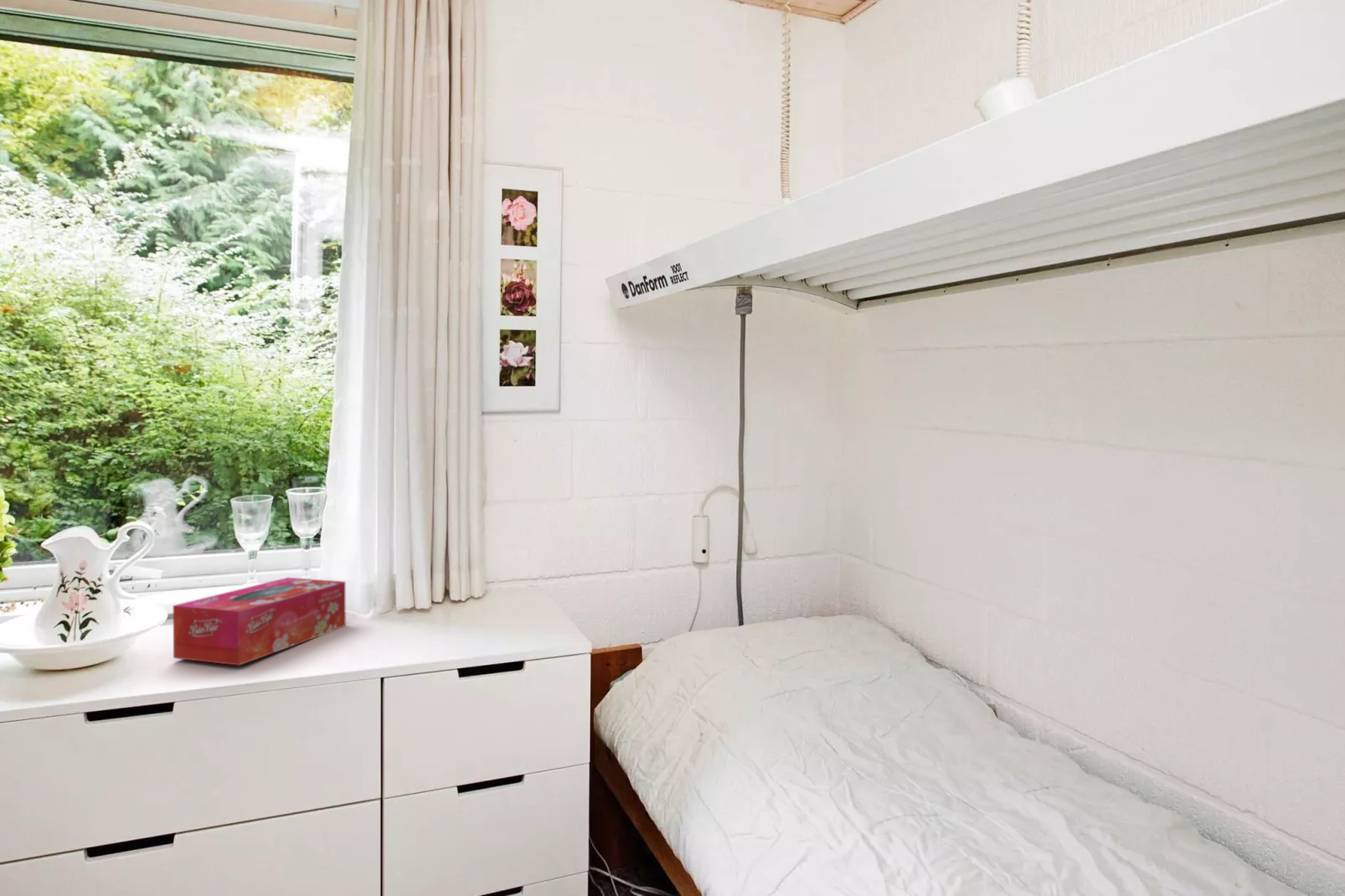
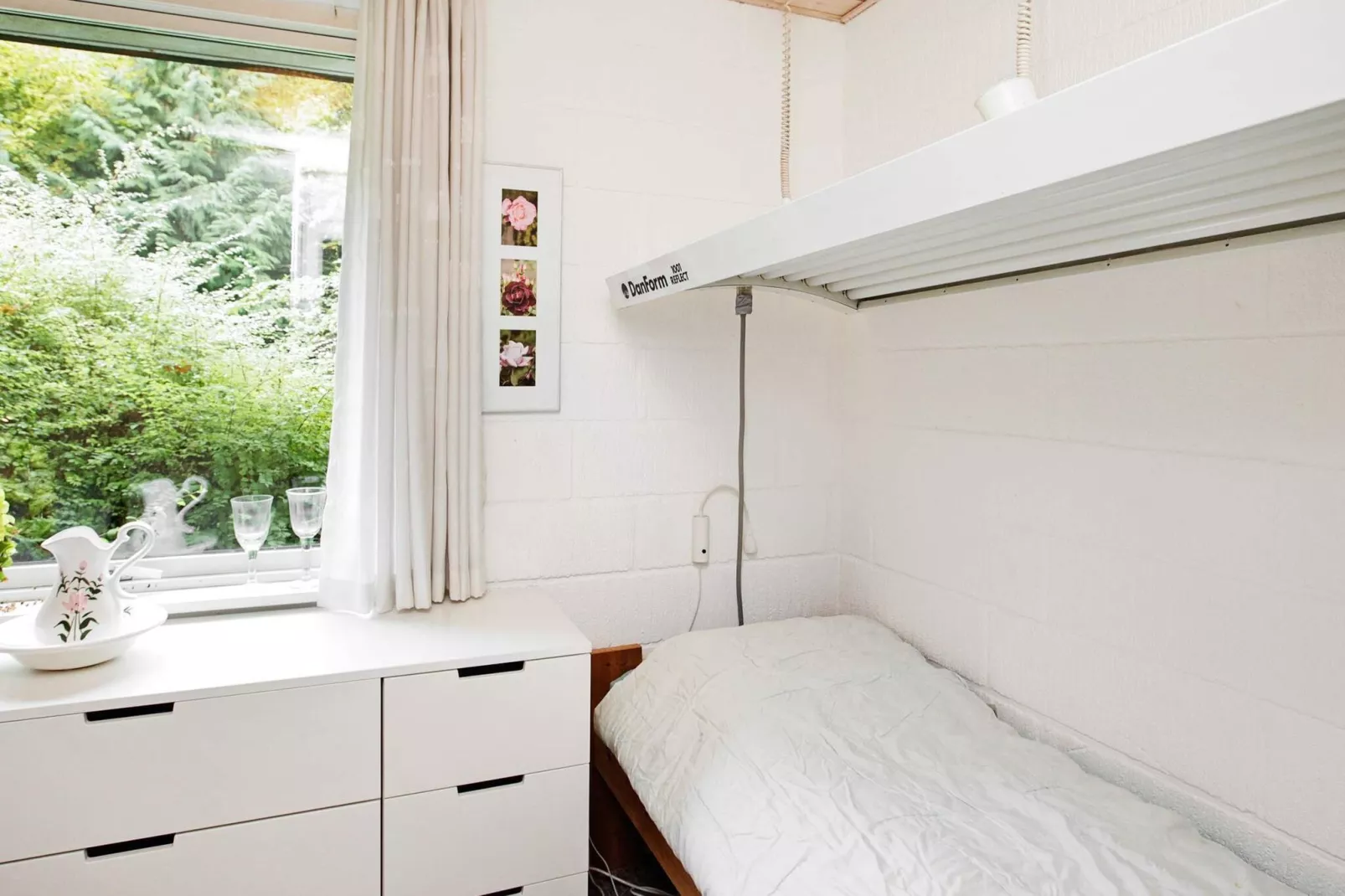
- tissue box [173,577,347,667]
